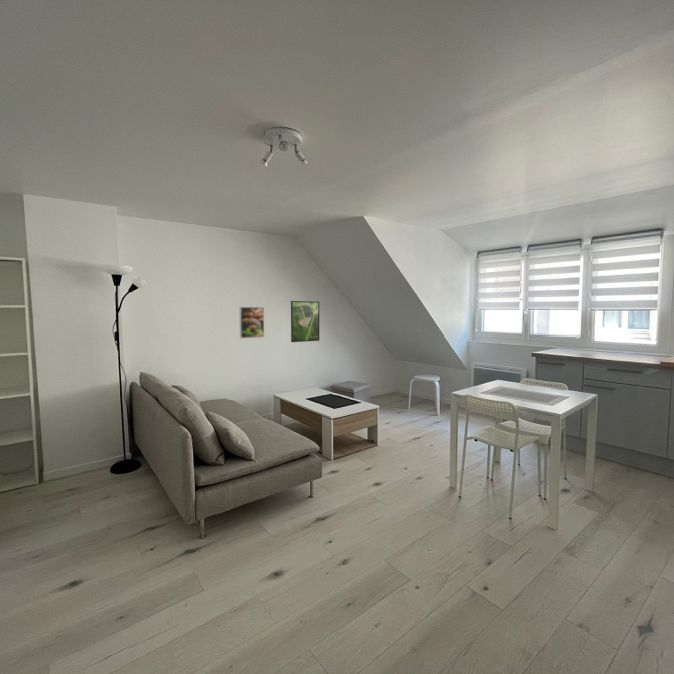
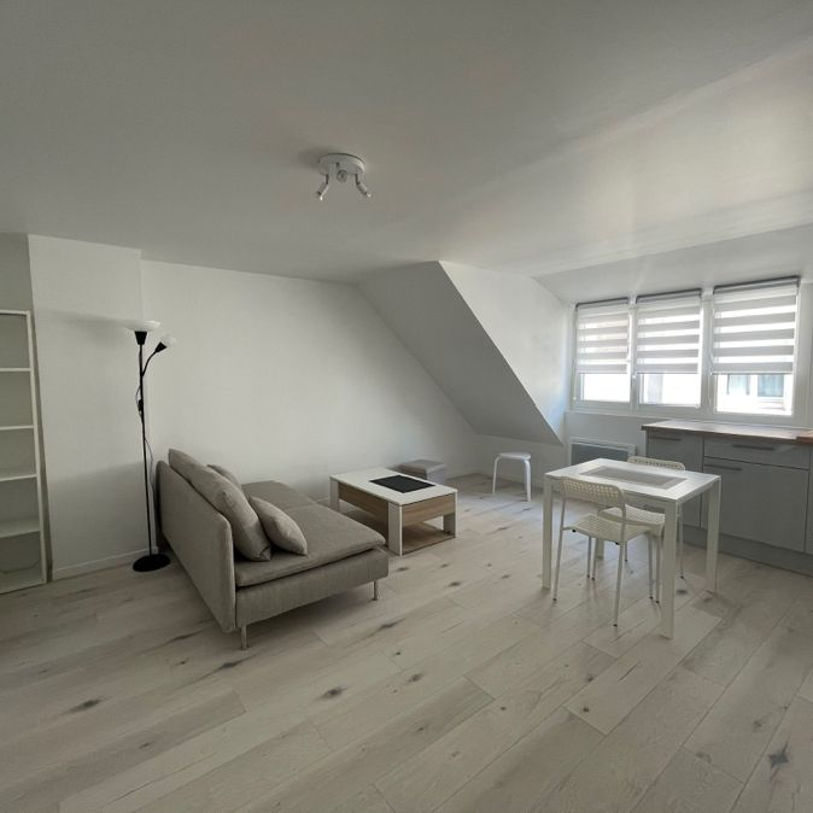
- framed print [290,300,320,343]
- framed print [239,306,265,339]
